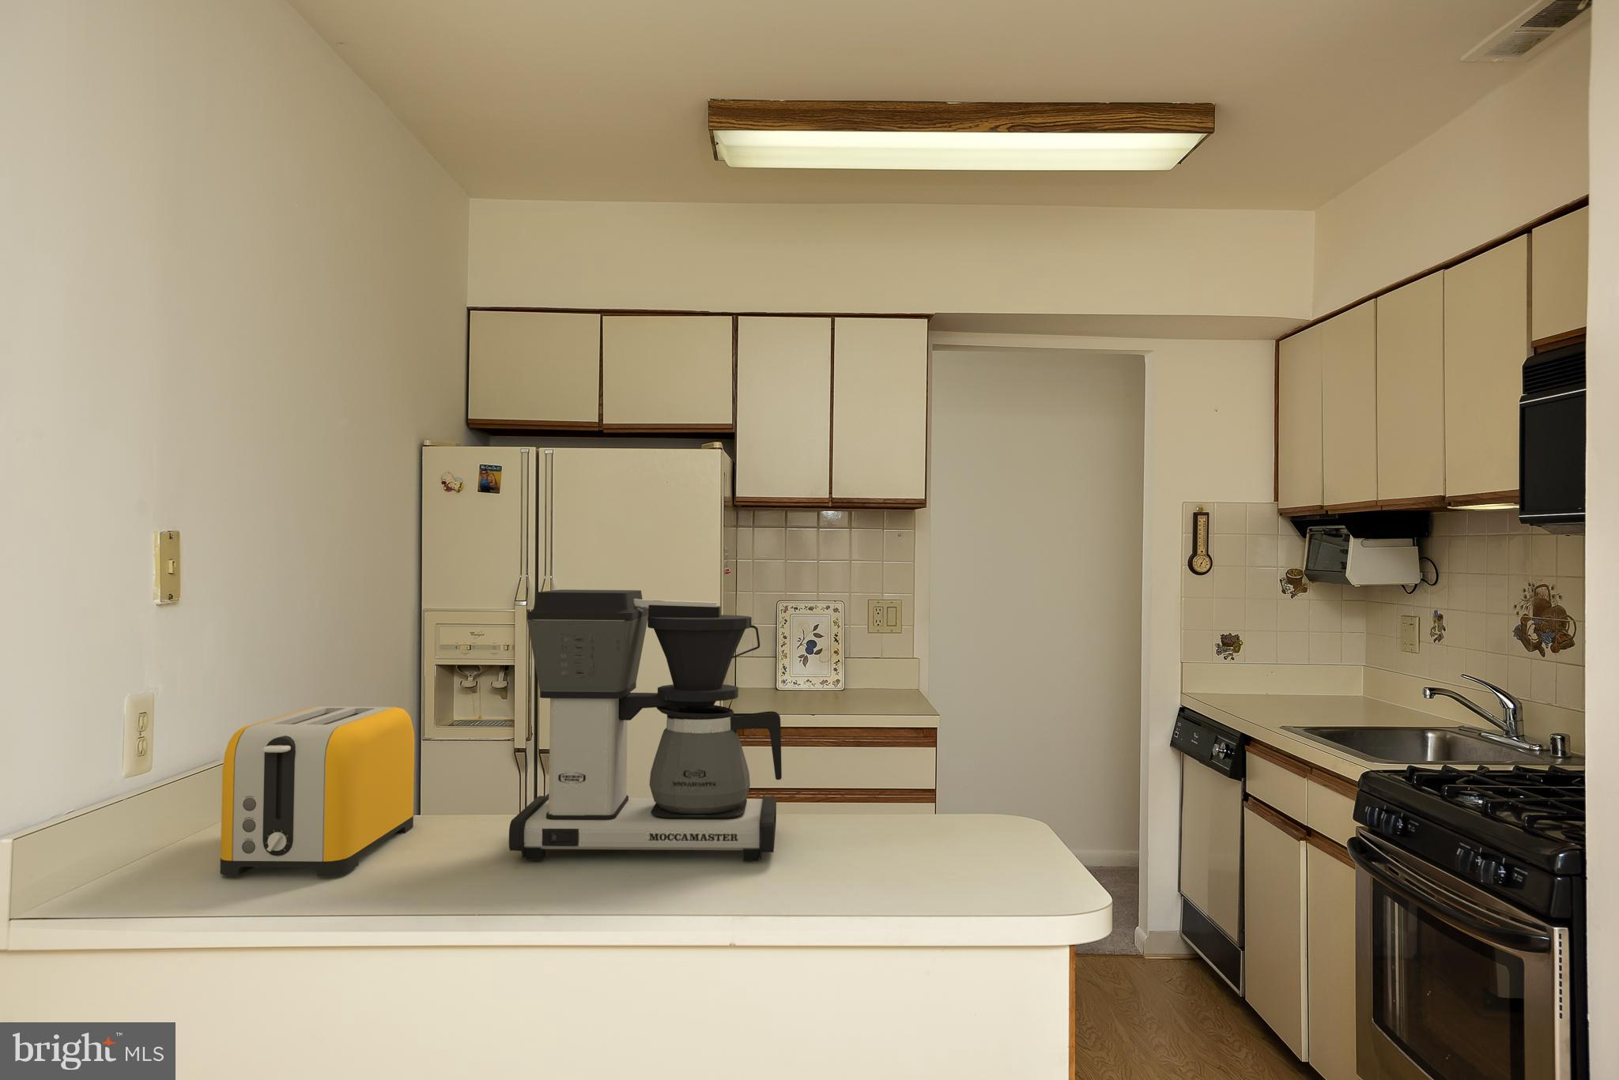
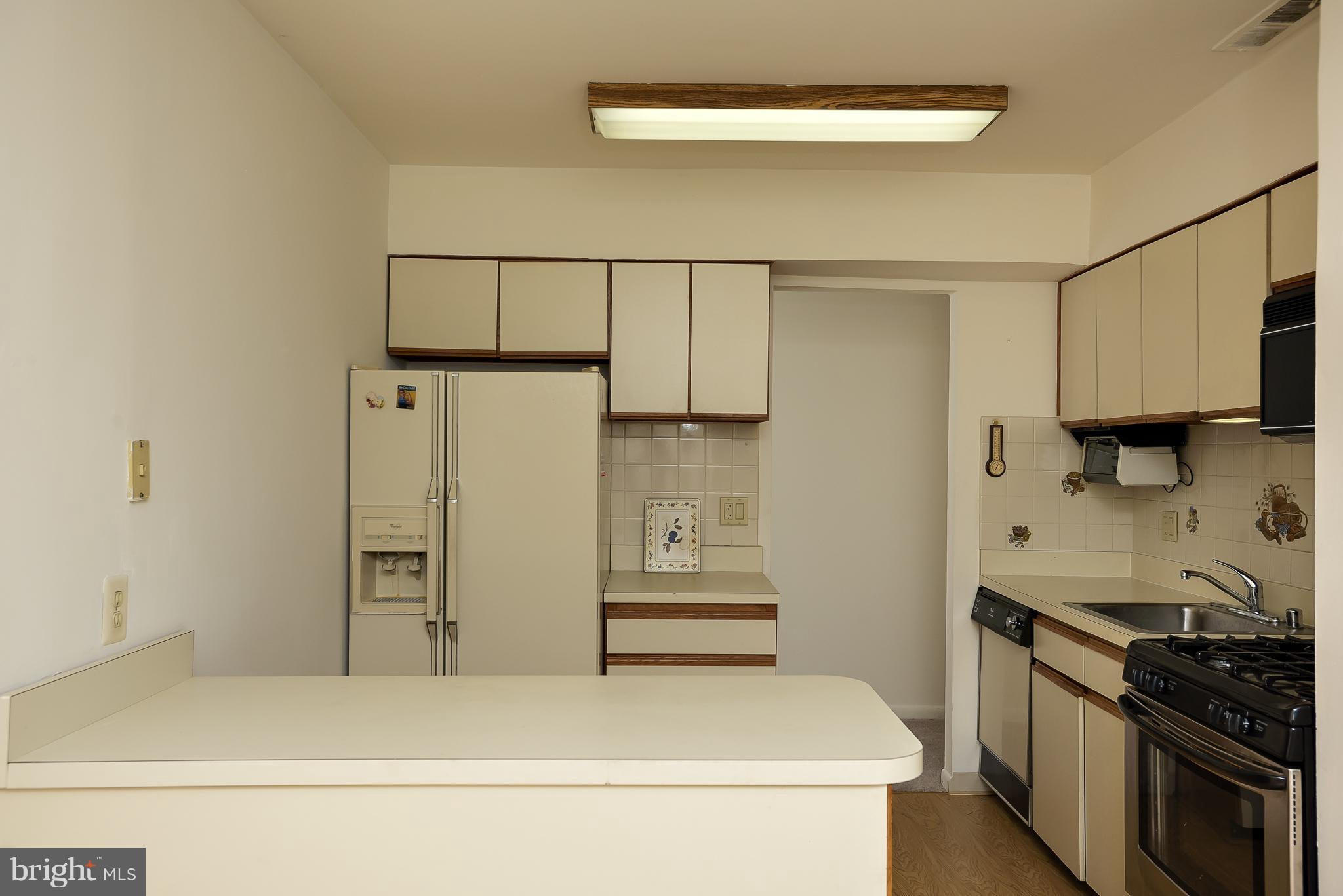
- coffee maker [509,588,782,862]
- toaster [219,705,415,878]
